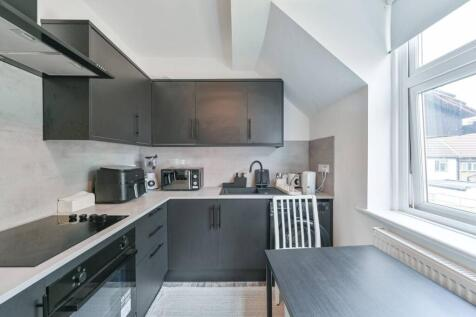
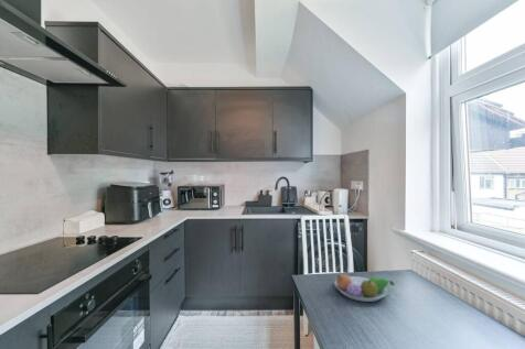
+ fruit bowl [333,273,396,303]
